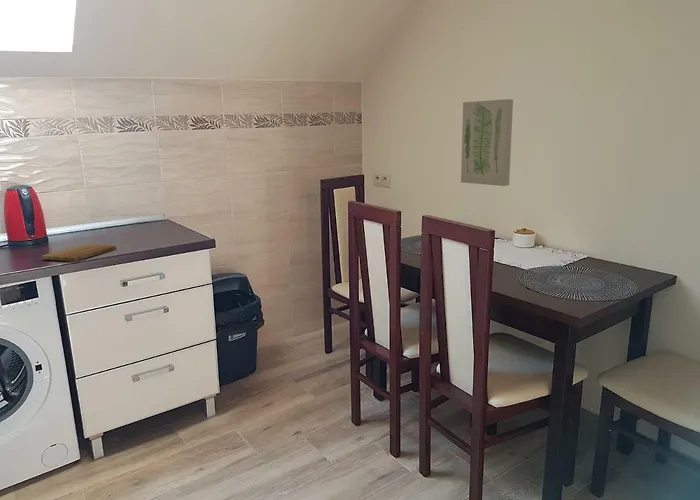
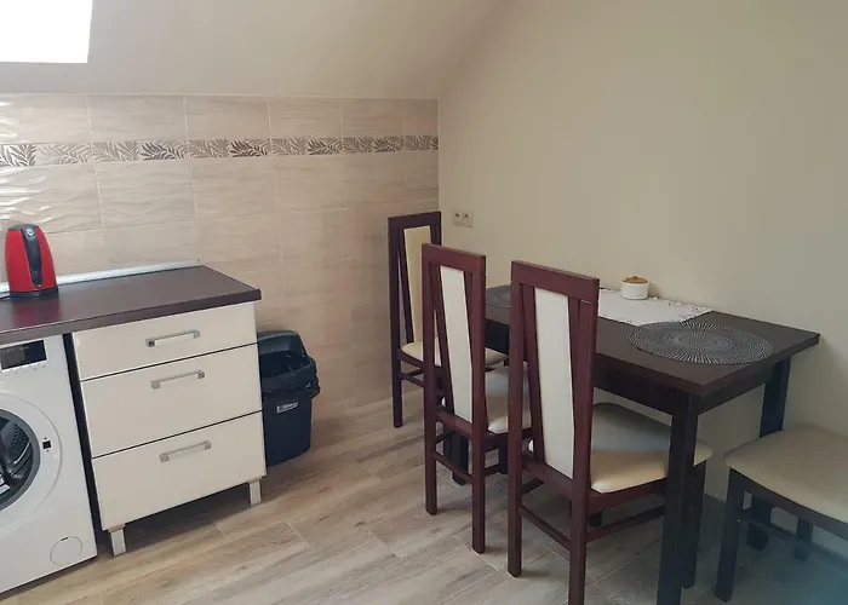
- wall art [460,98,514,187]
- cutting board [41,243,117,262]
